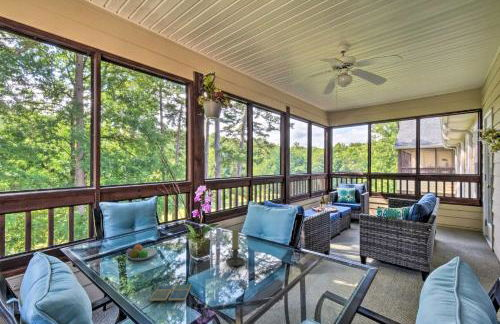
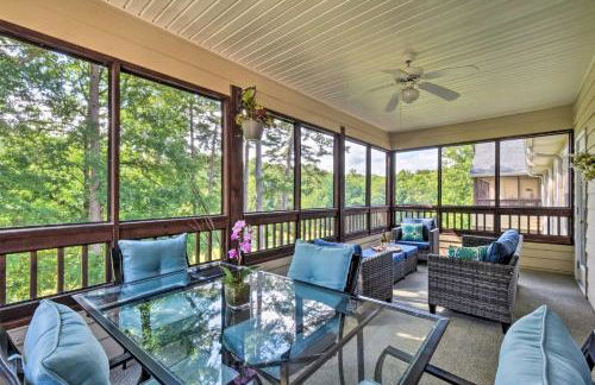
- drink coaster [148,282,193,302]
- candle holder [225,227,246,269]
- fruit bowl [126,243,158,261]
